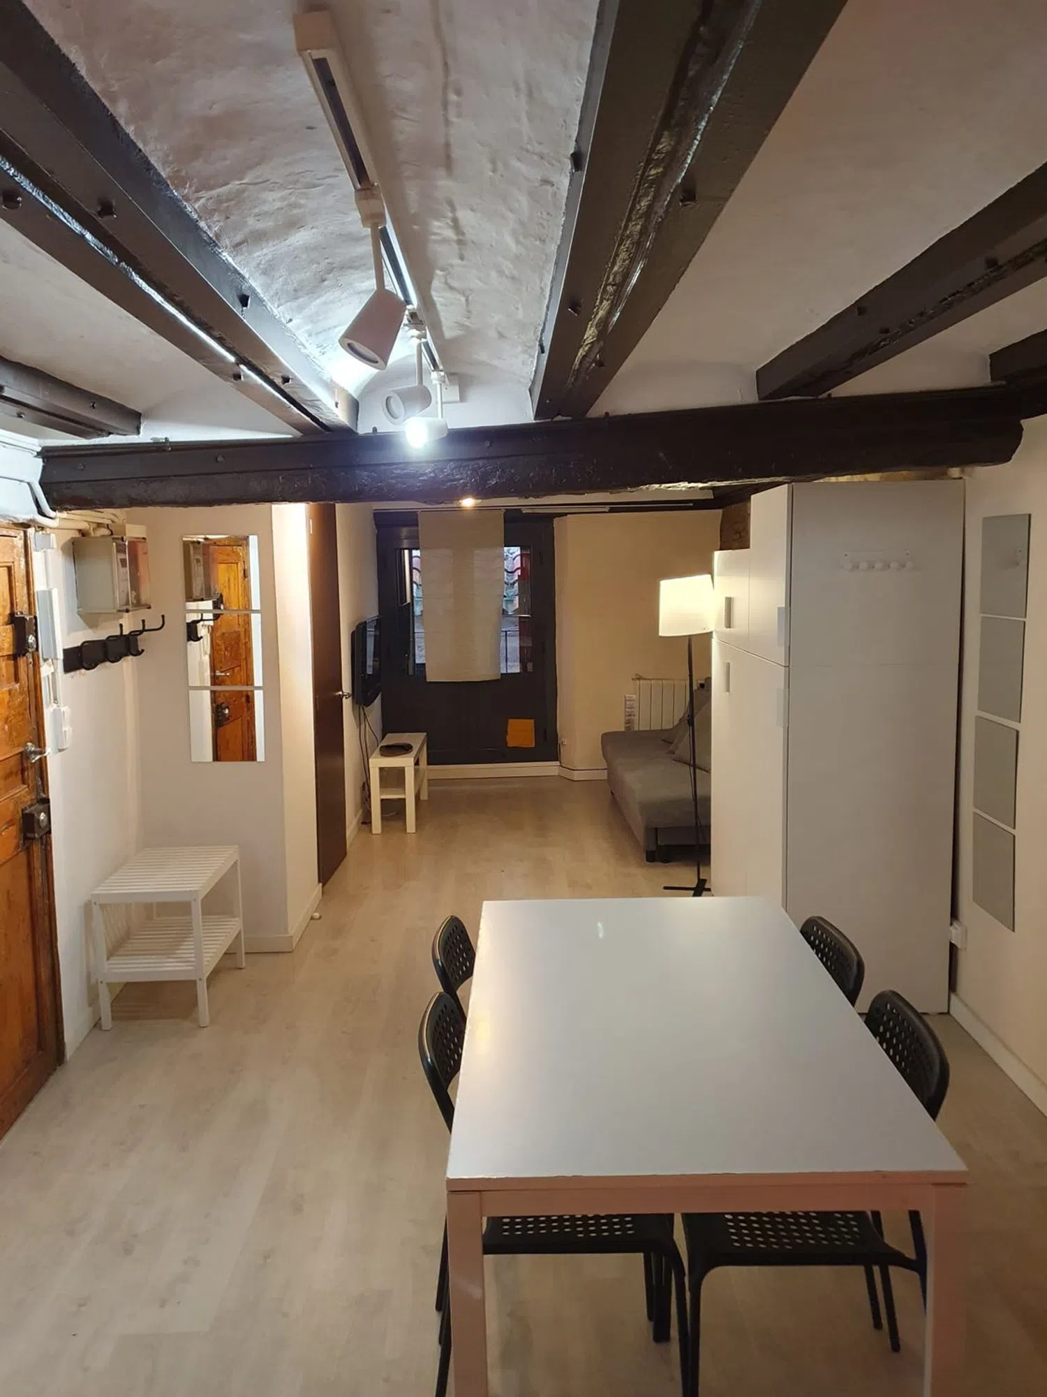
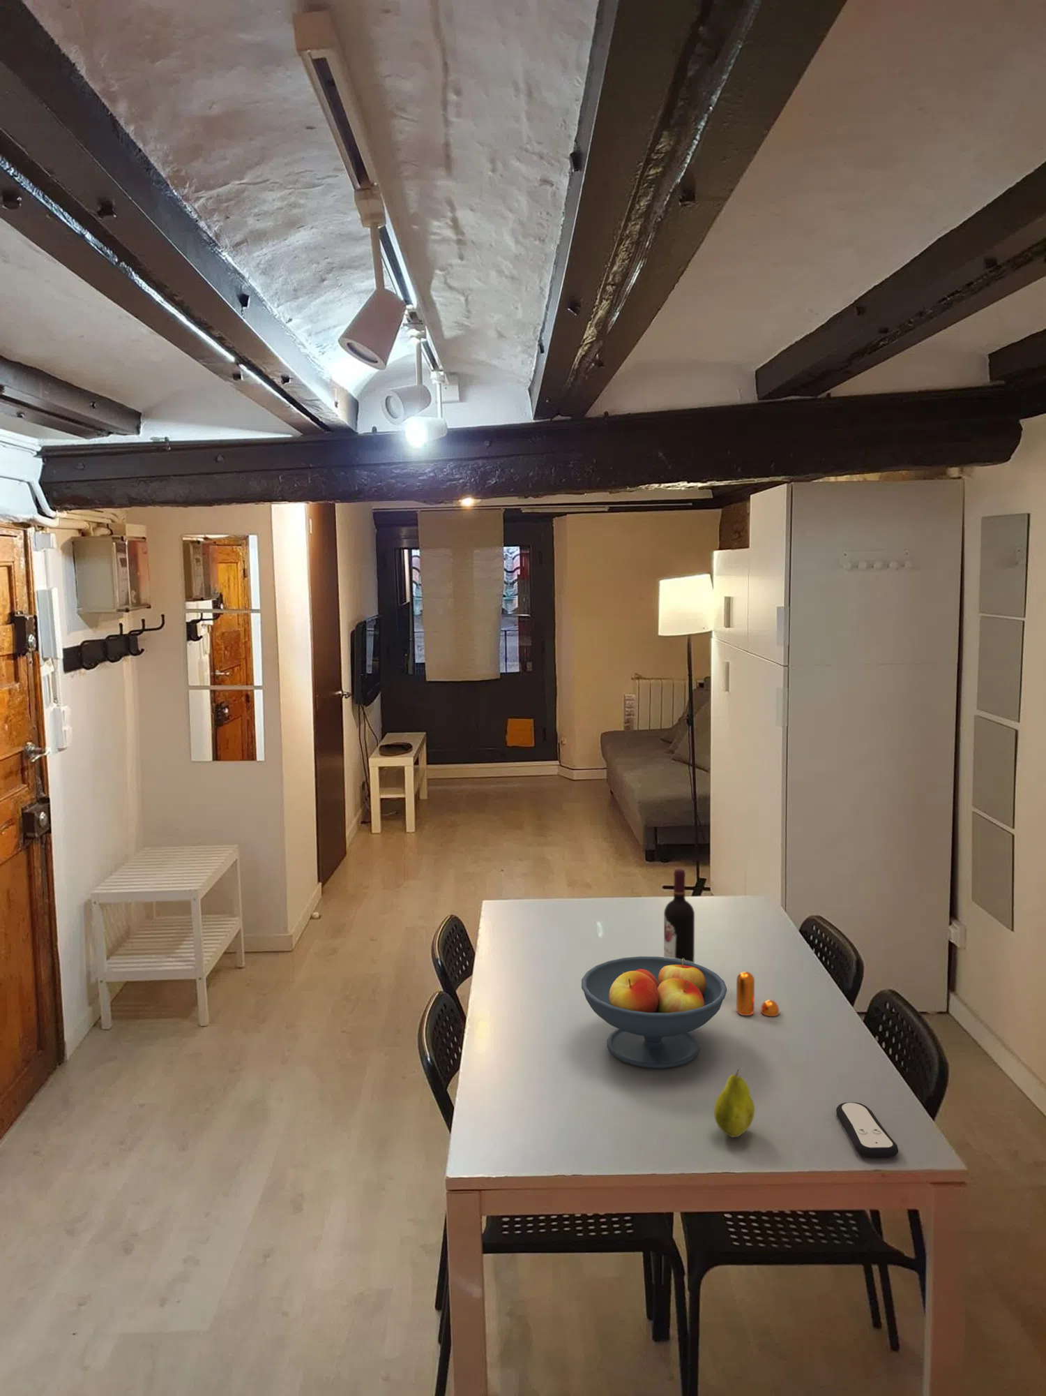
+ wine bottle [664,868,696,963]
+ pepper shaker [736,971,780,1017]
+ fruit bowl [581,955,728,1070]
+ fruit [713,1068,755,1138]
+ remote control [835,1101,899,1160]
